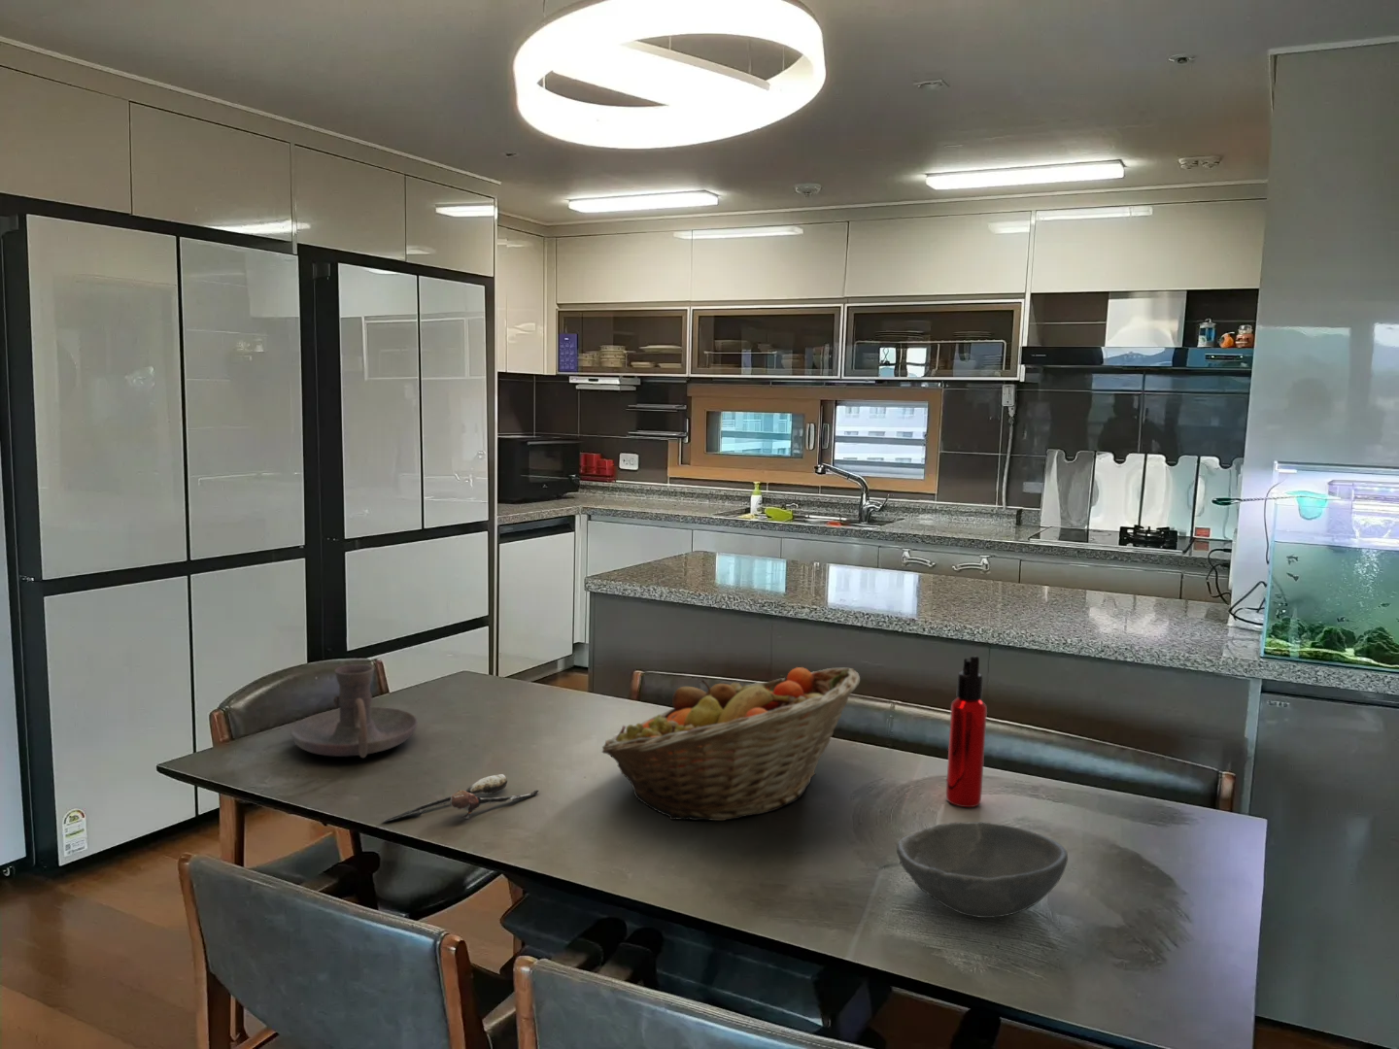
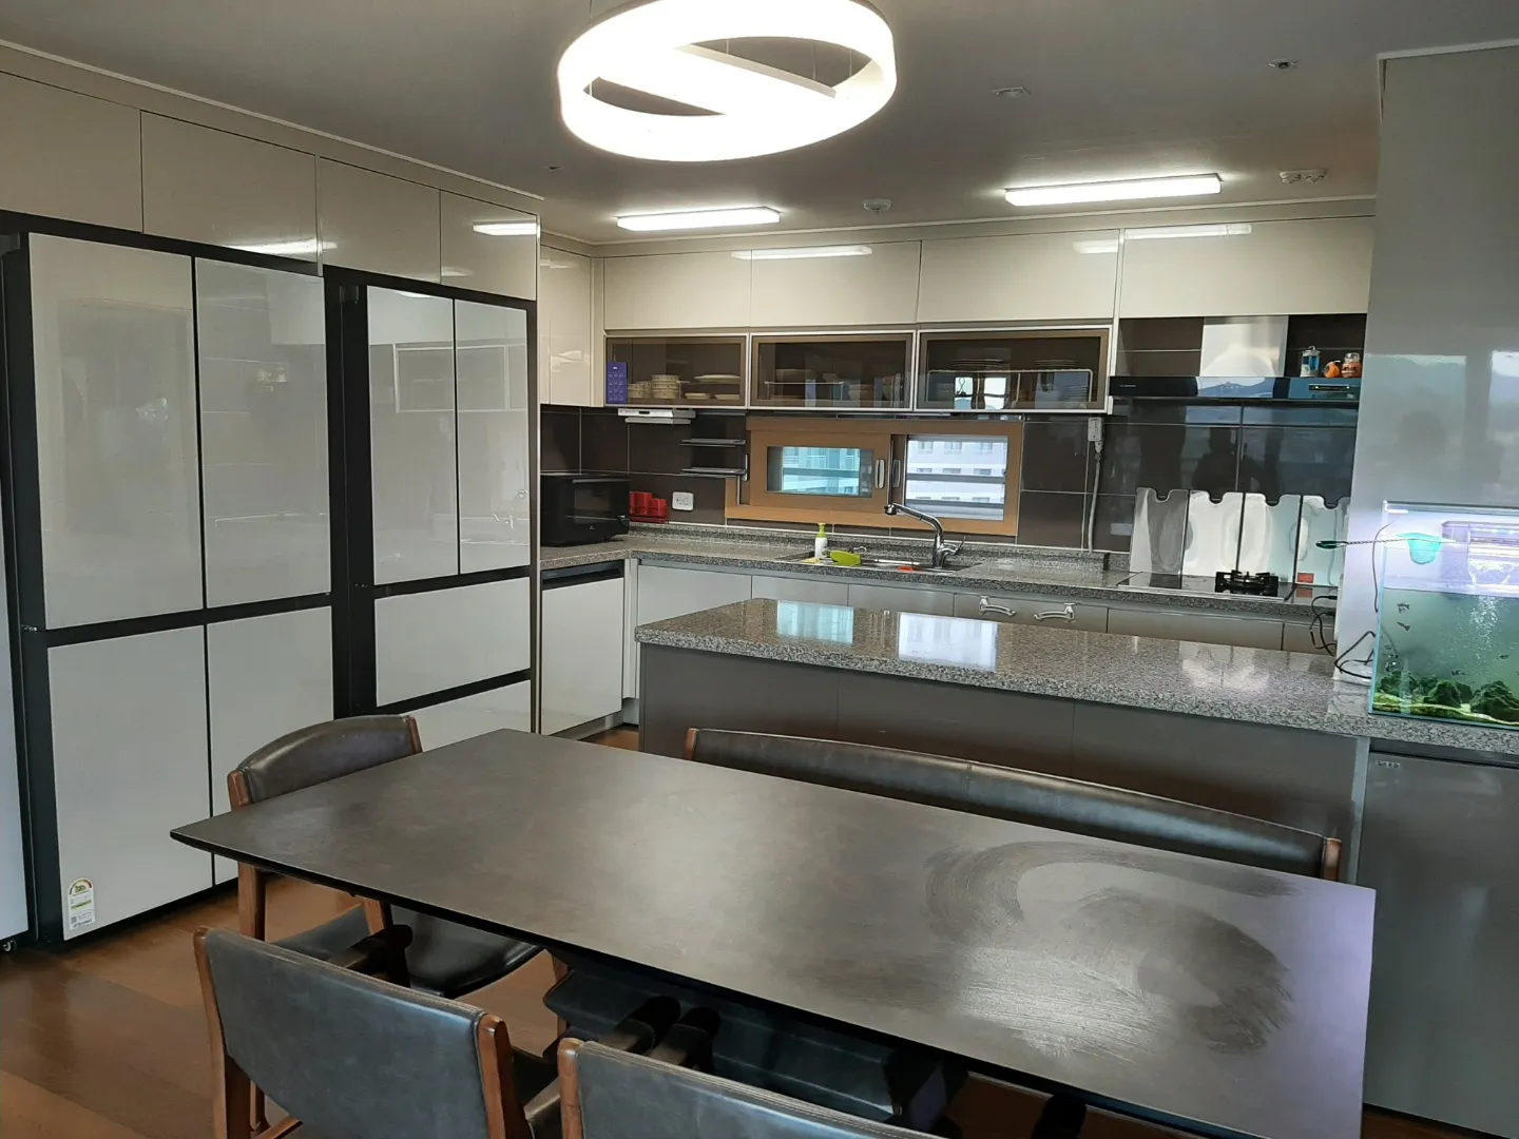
- water bottle [945,656,988,808]
- spoon [382,774,540,822]
- fruit basket [600,667,860,822]
- candle holder [290,663,419,758]
- bowl [896,821,1069,919]
